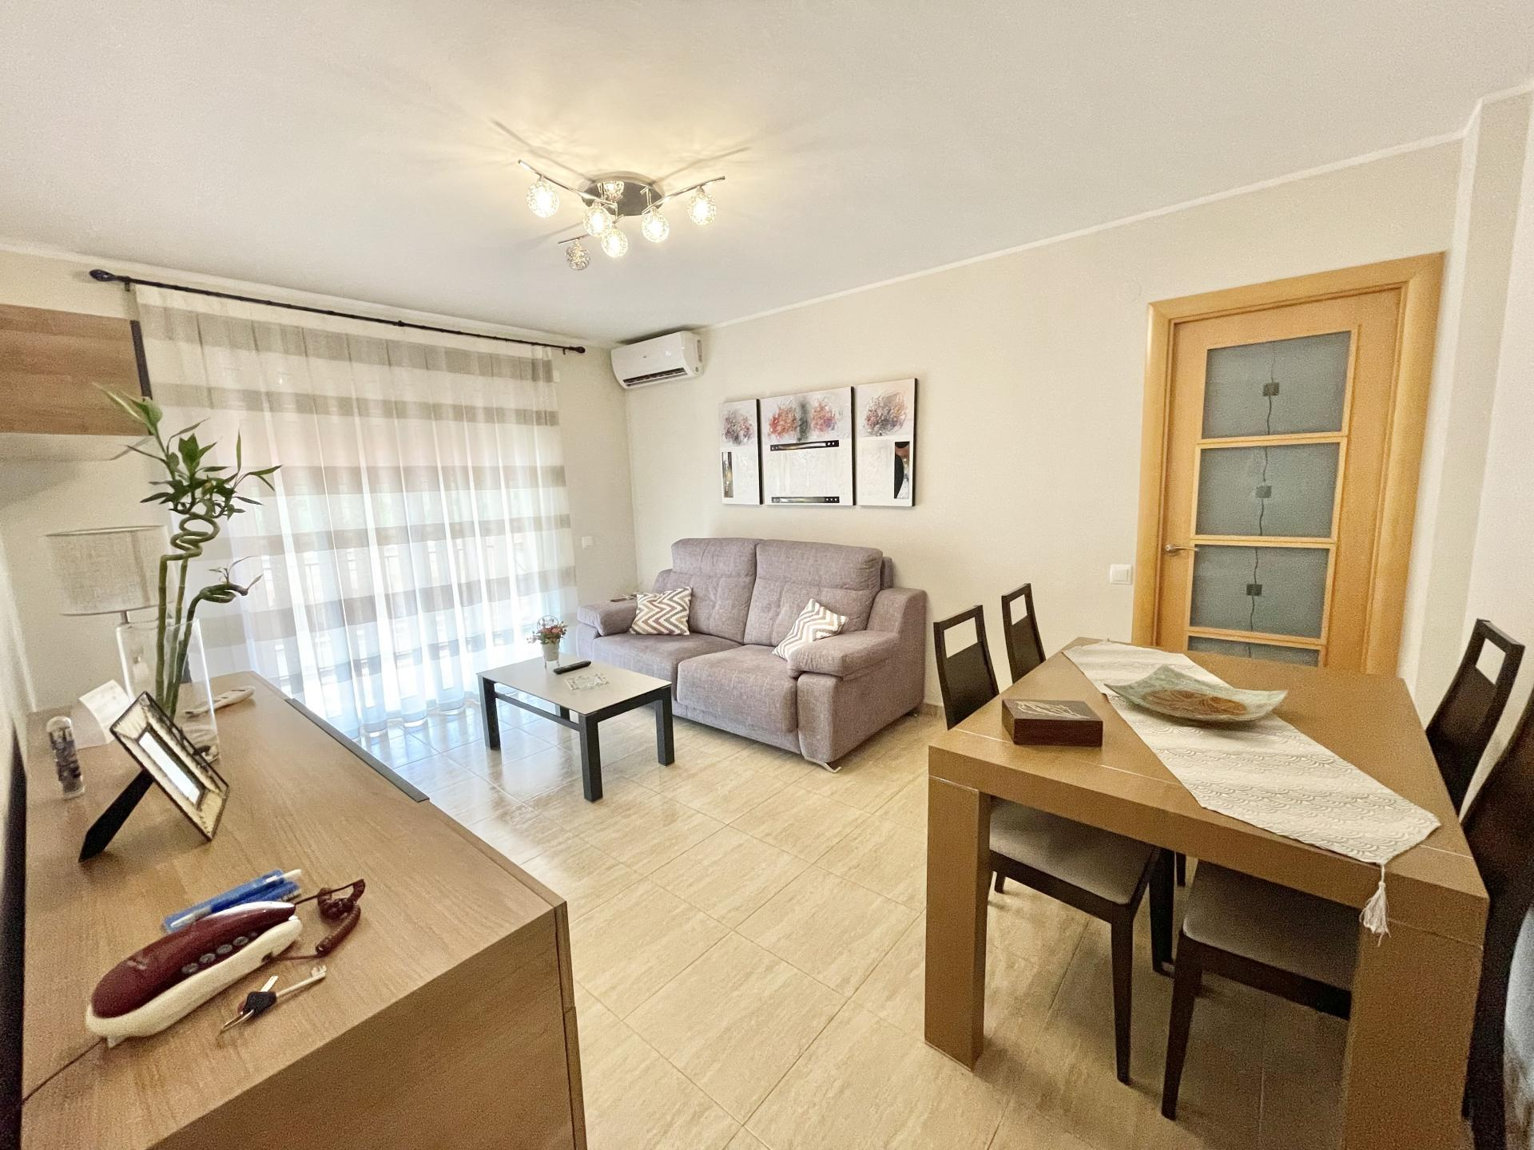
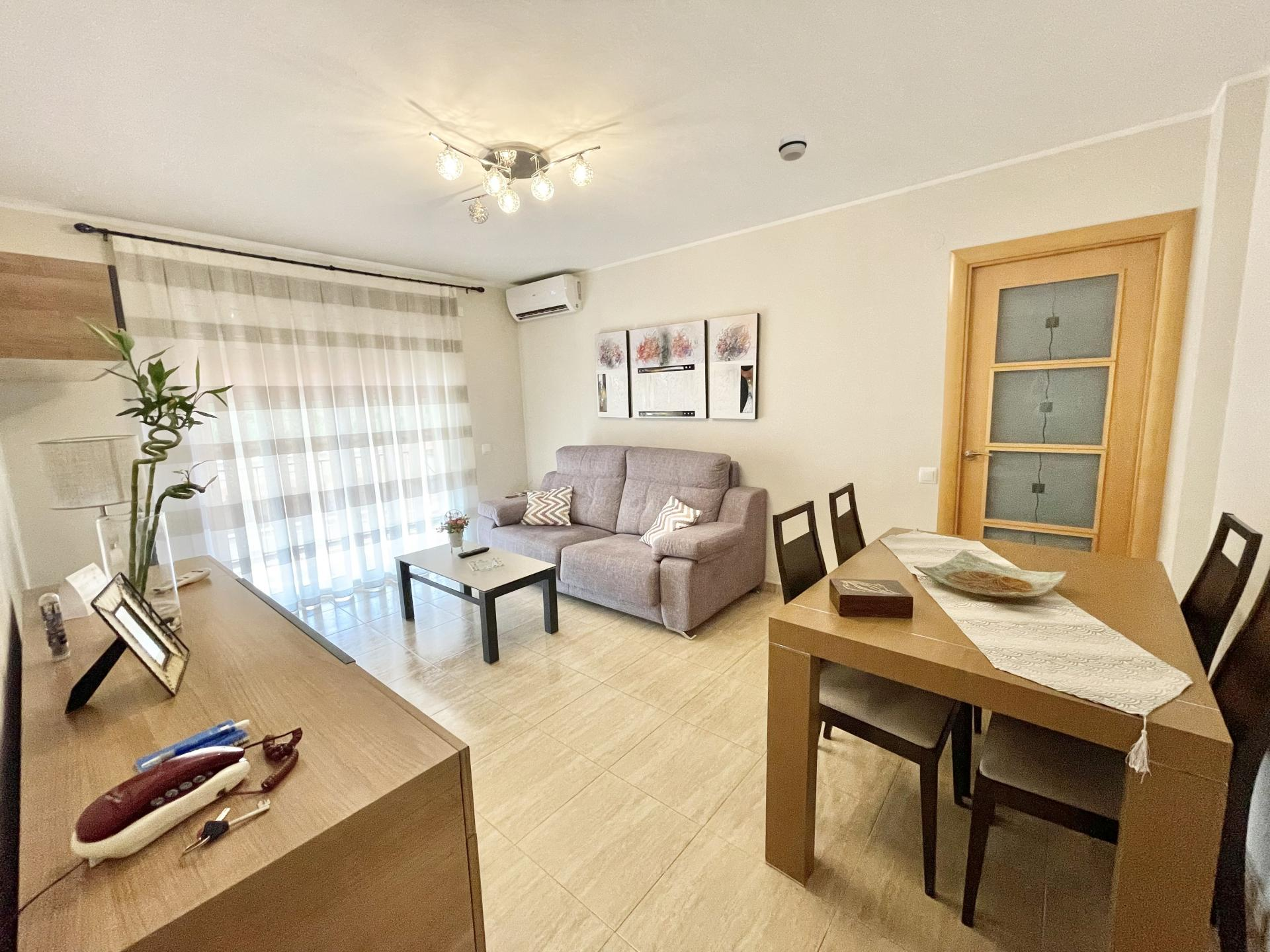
+ smoke detector [778,132,808,162]
